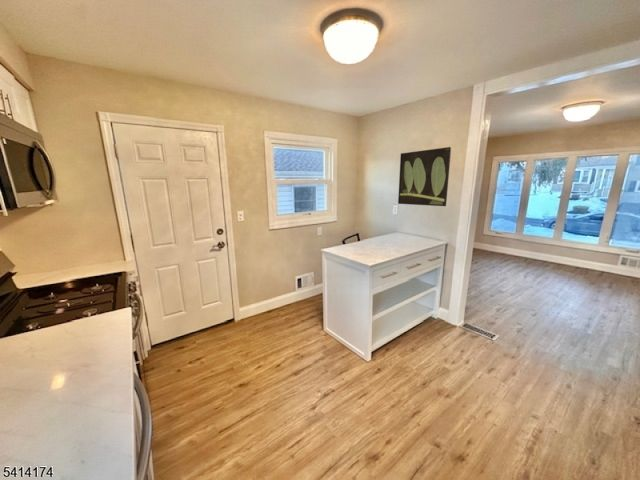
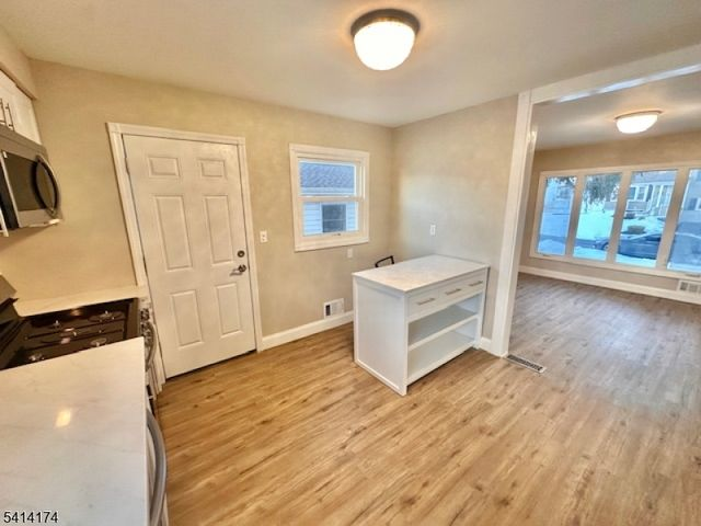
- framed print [397,146,452,207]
